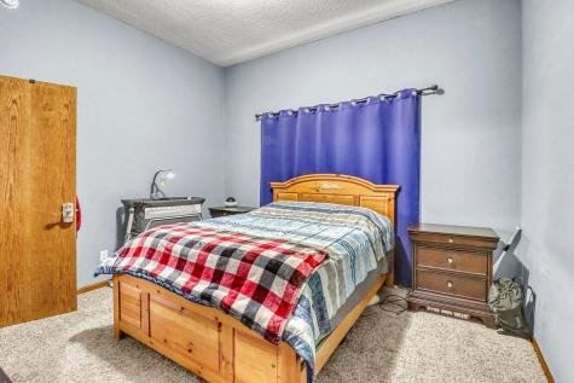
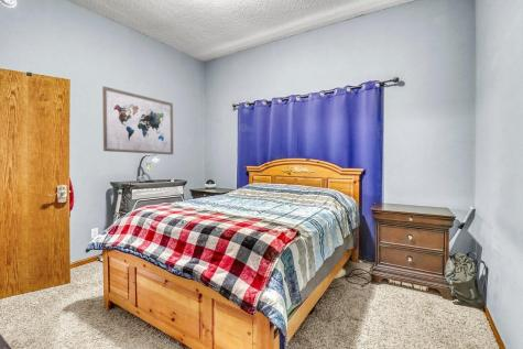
+ wall art [101,85,174,155]
